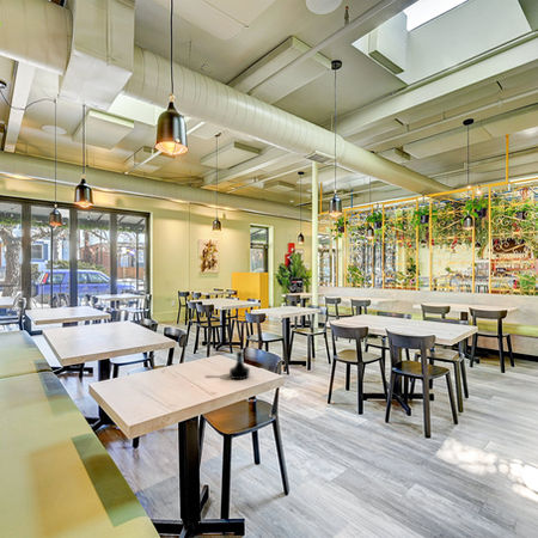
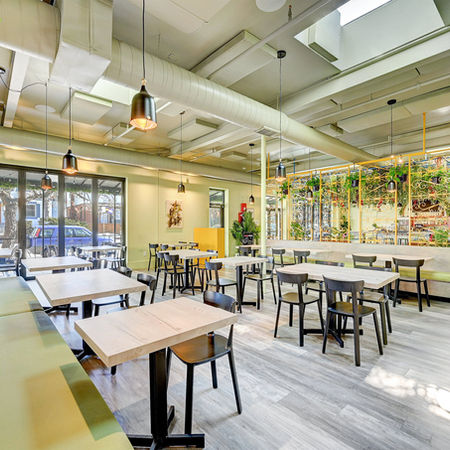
- tequila bottle [228,350,251,380]
